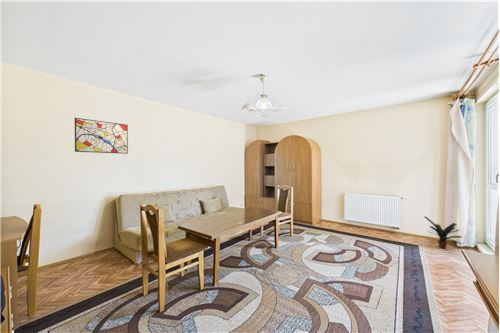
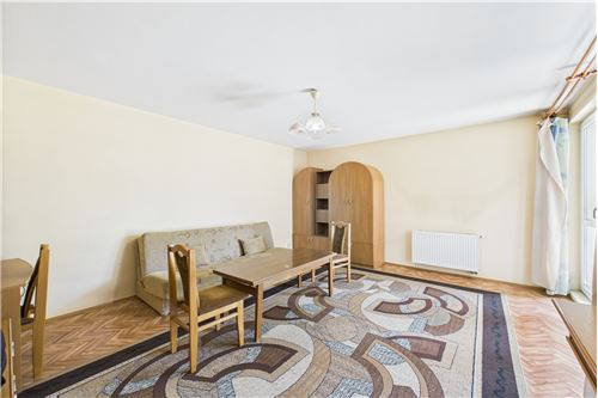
- potted plant [422,215,463,250]
- wall art [74,117,129,155]
